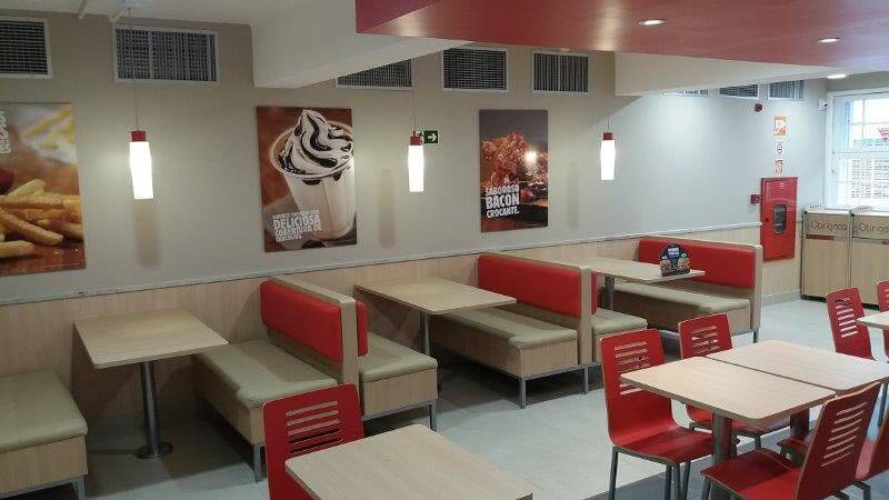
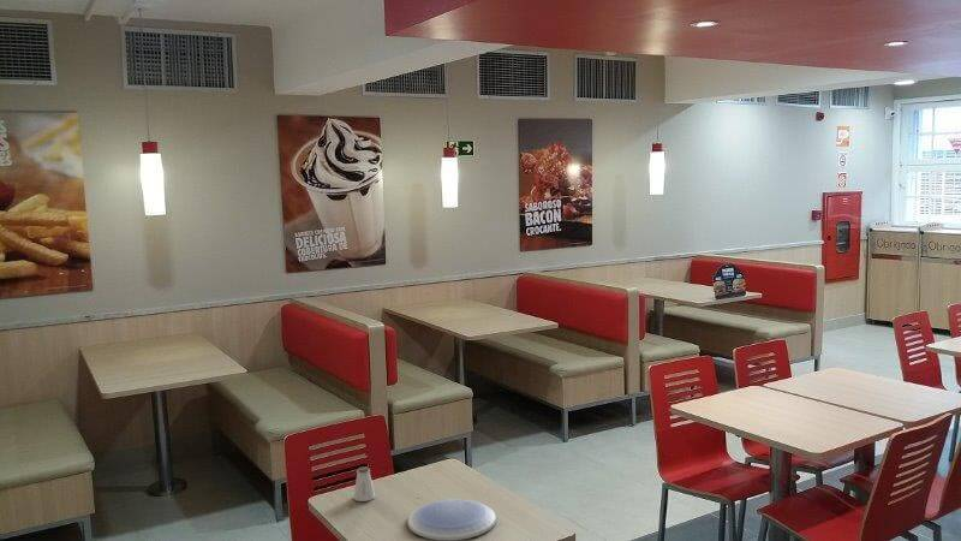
+ plate [406,498,497,541]
+ saltshaker [353,465,376,503]
